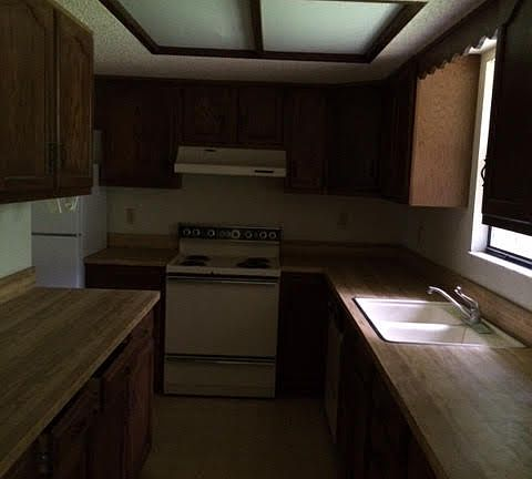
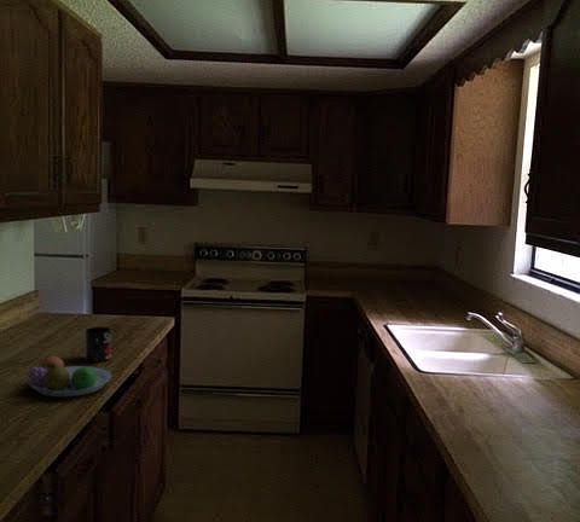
+ mug [85,326,112,362]
+ fruit bowl [27,354,112,398]
